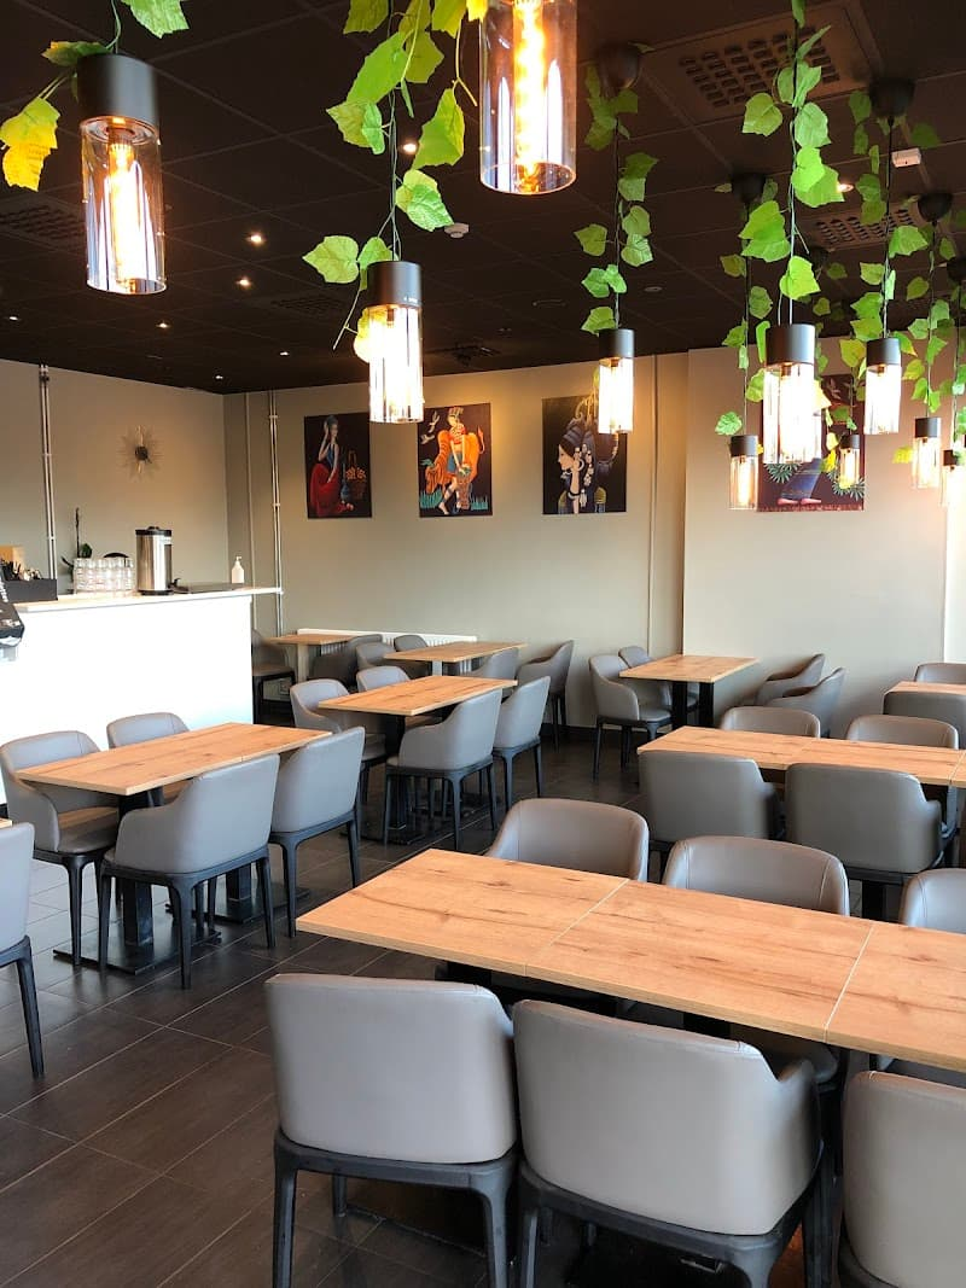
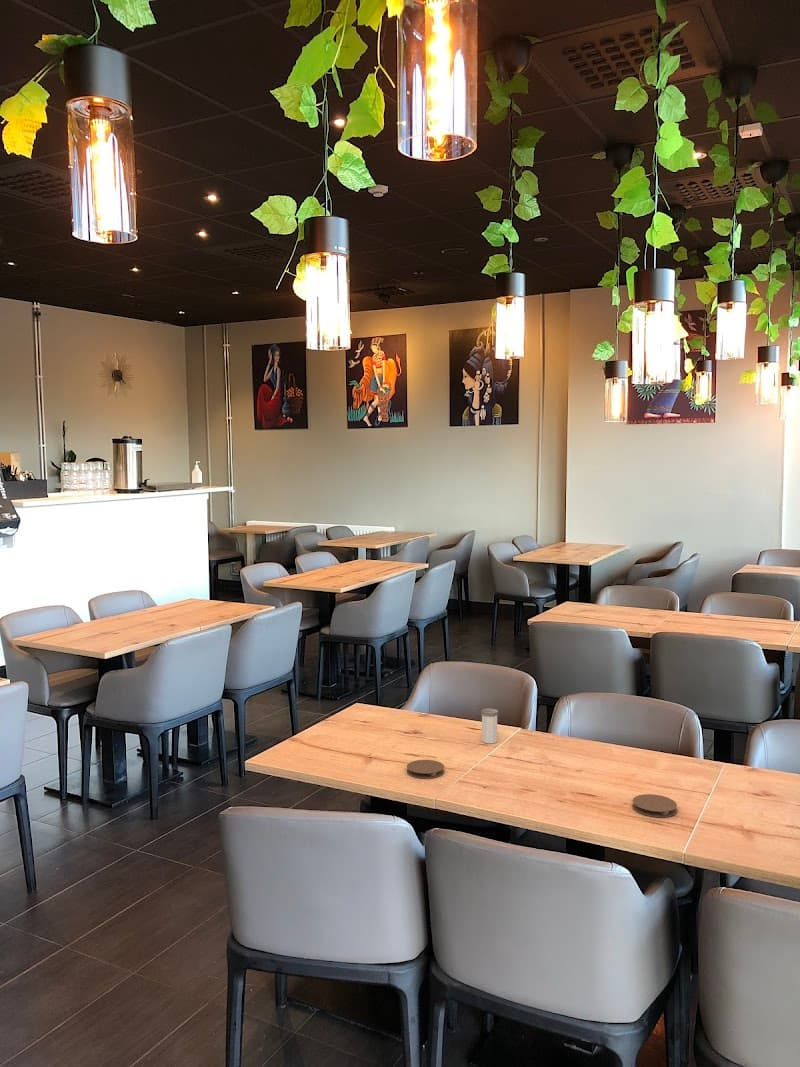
+ coaster [631,793,678,818]
+ salt shaker [480,707,499,744]
+ coaster [406,759,445,779]
